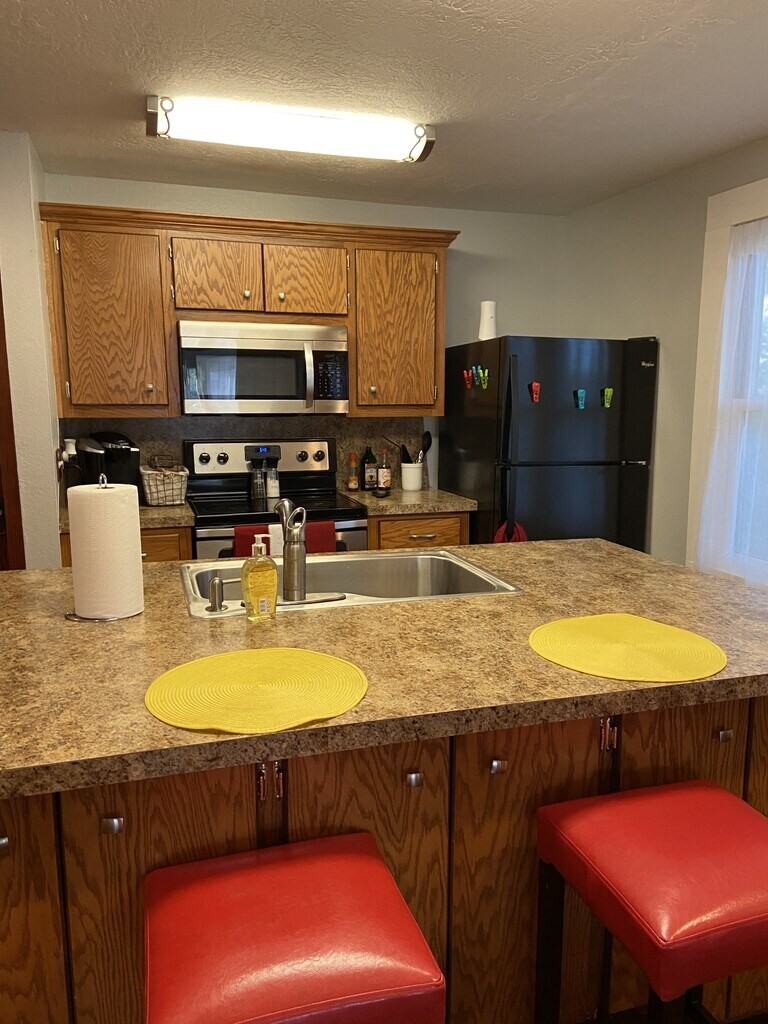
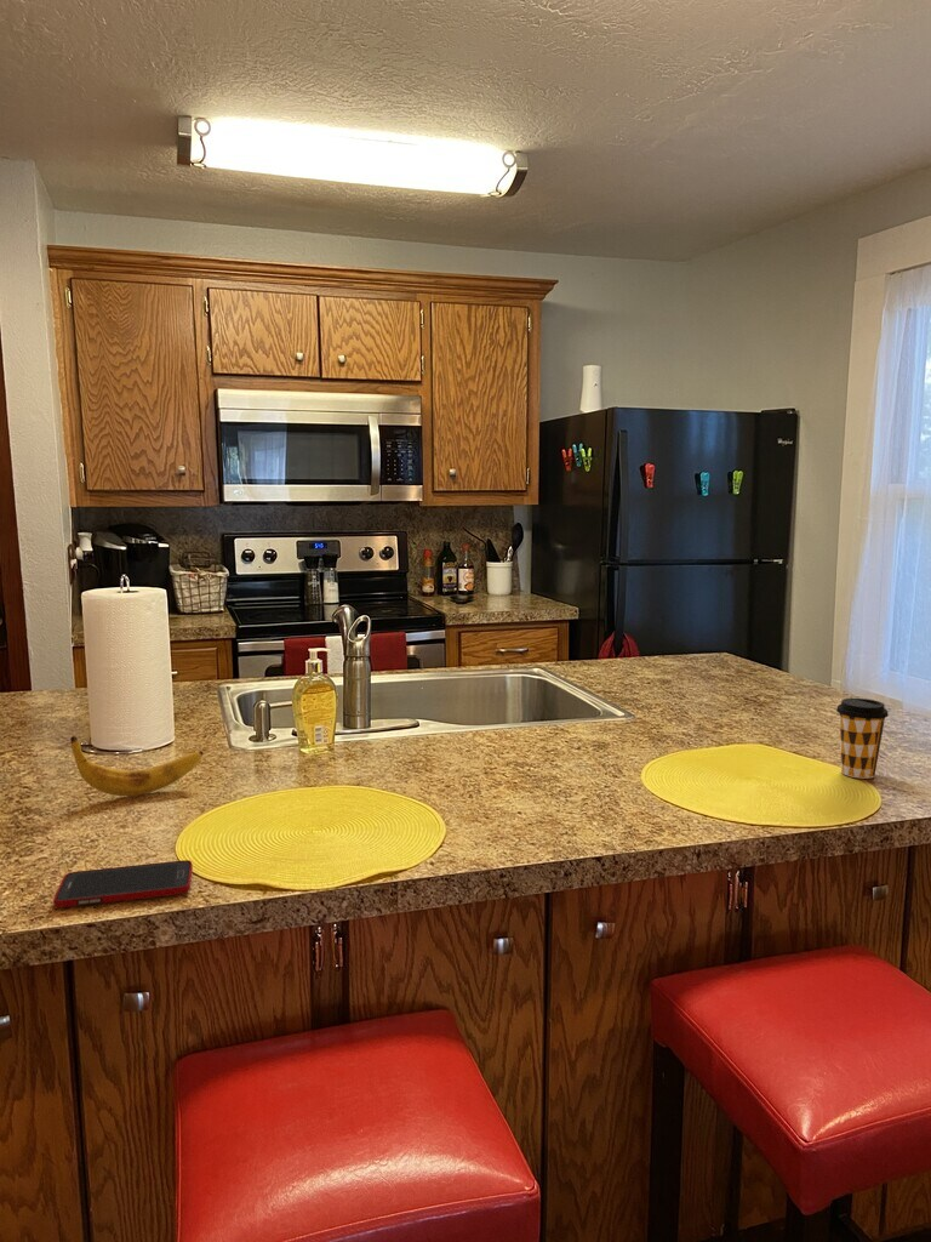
+ cell phone [52,859,194,908]
+ banana [69,735,205,797]
+ coffee cup [835,697,890,780]
